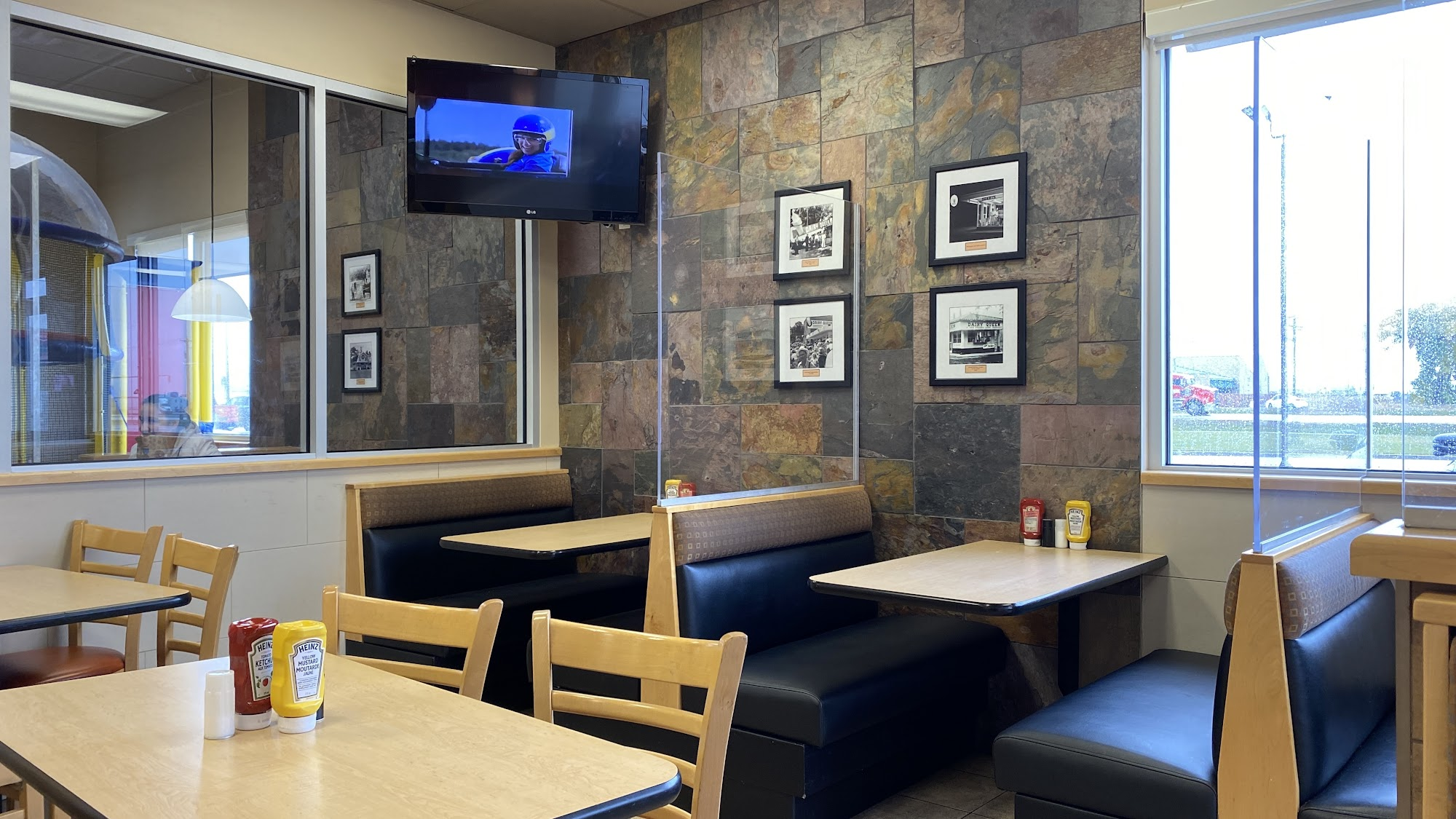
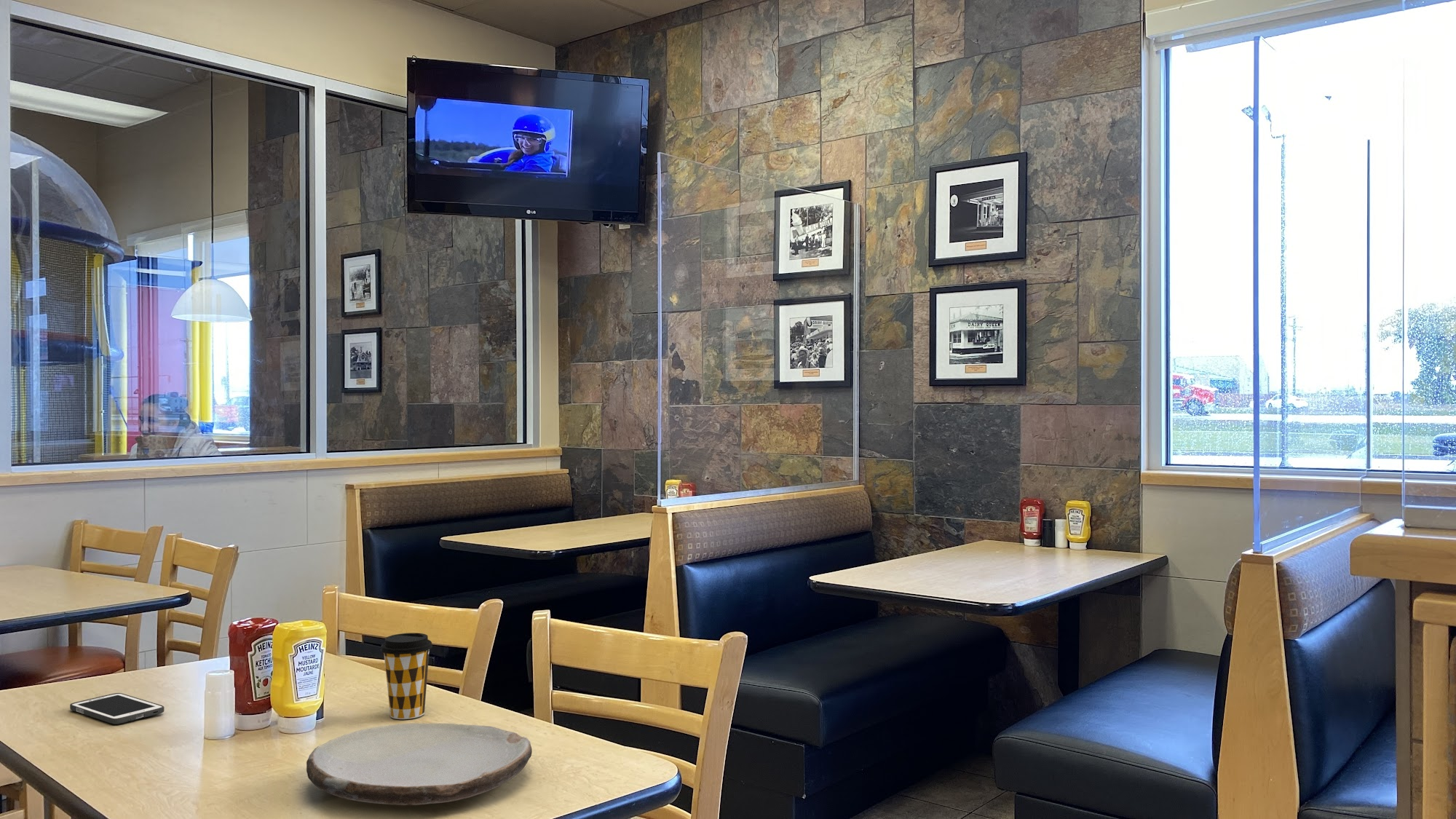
+ plate [306,722,533,806]
+ cell phone [69,692,165,725]
+ coffee cup [380,632,433,720]
